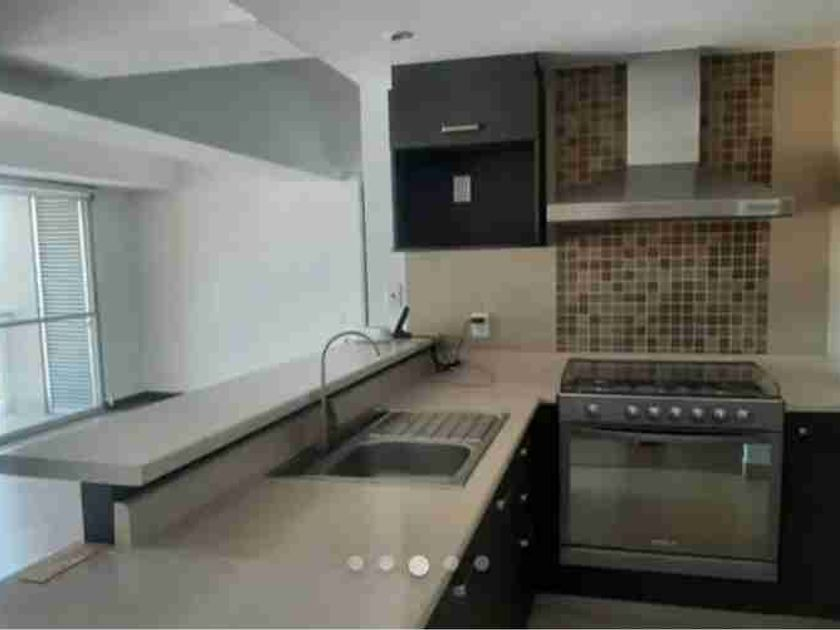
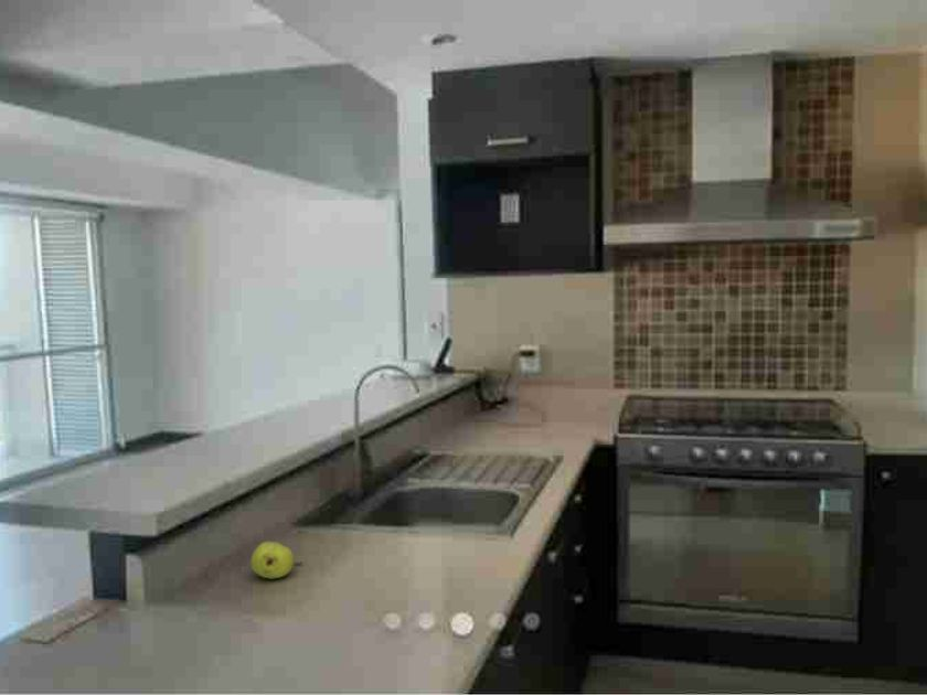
+ fruit [249,541,303,580]
